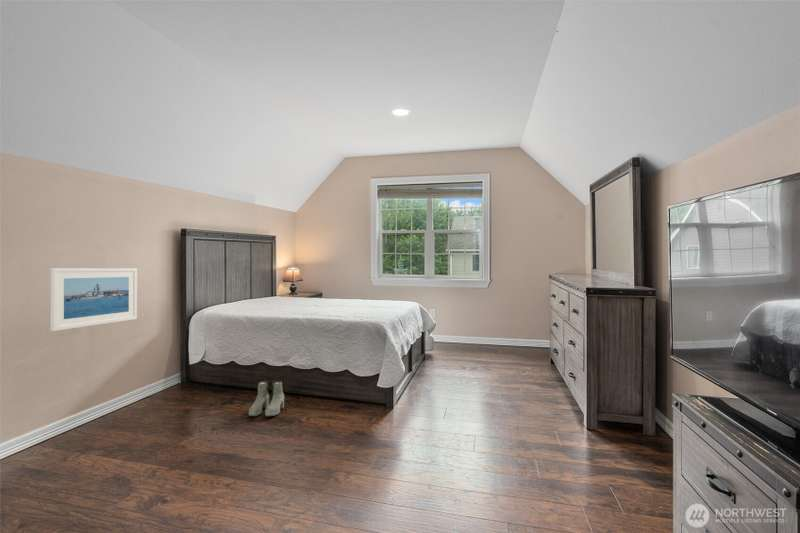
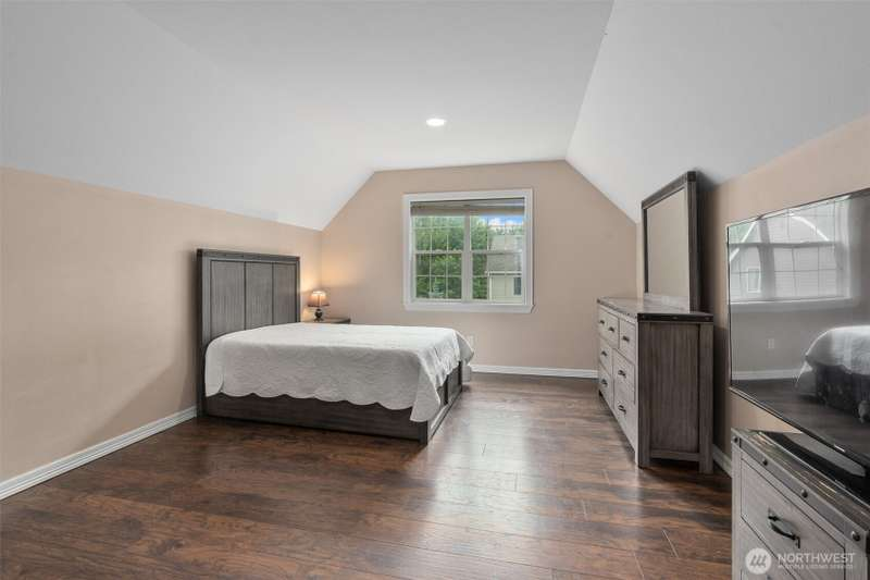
- boots [248,380,285,417]
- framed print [50,267,138,332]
